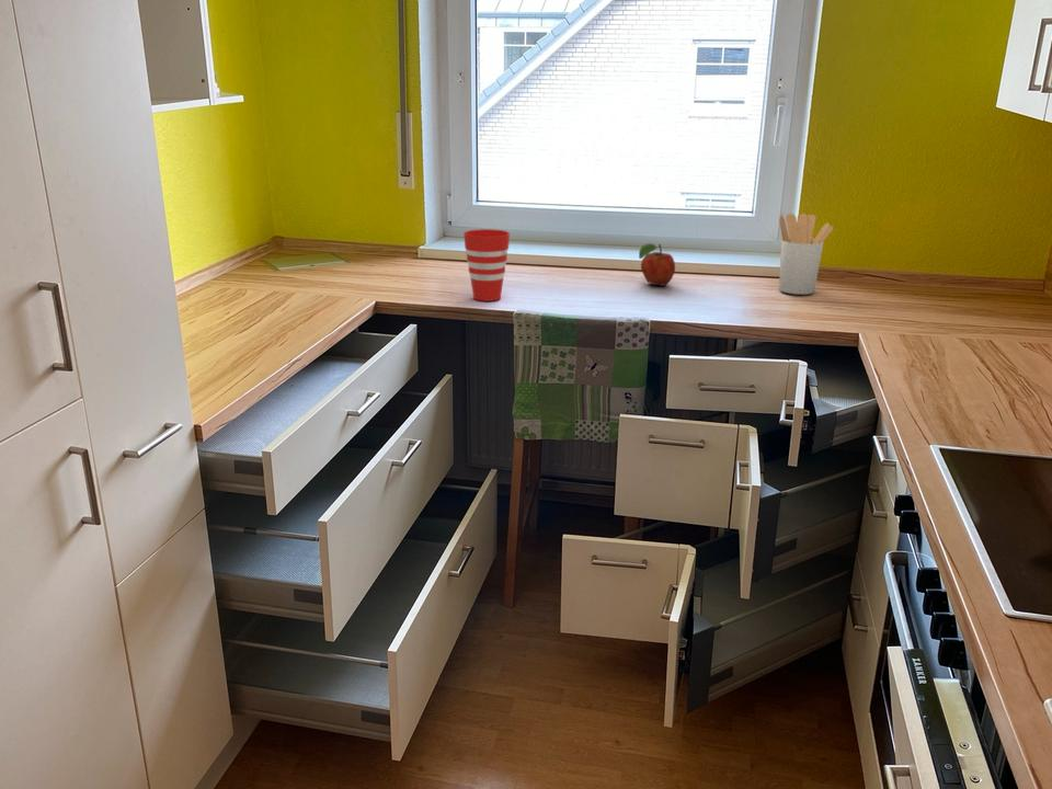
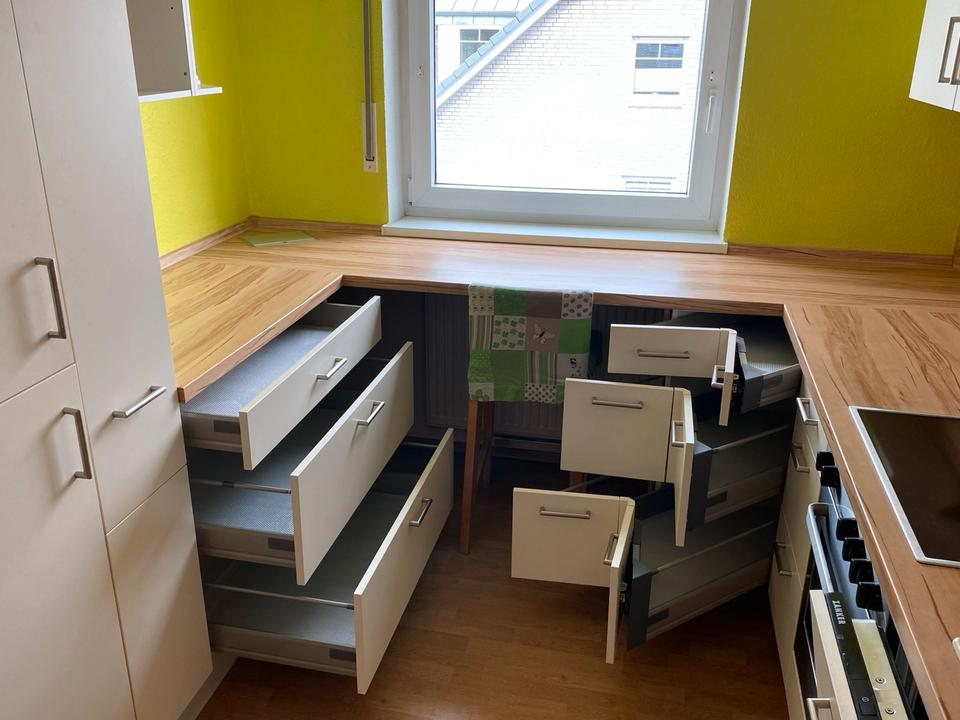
- utensil holder [778,213,834,296]
- cup [462,228,511,302]
- fruit [638,242,676,287]
